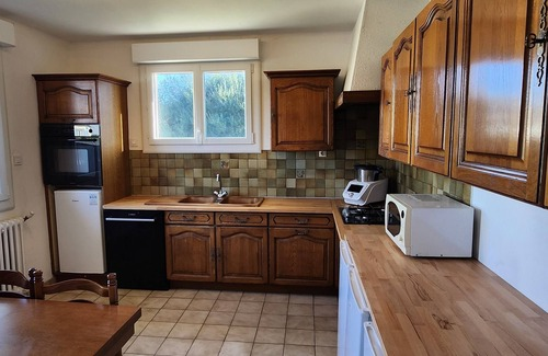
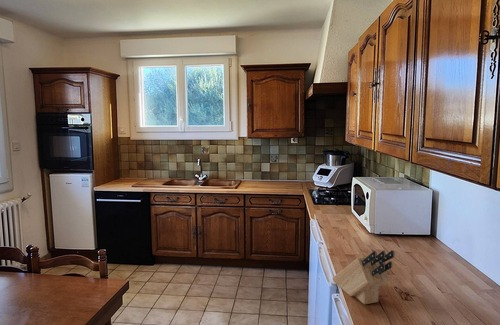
+ knife block [331,249,396,306]
